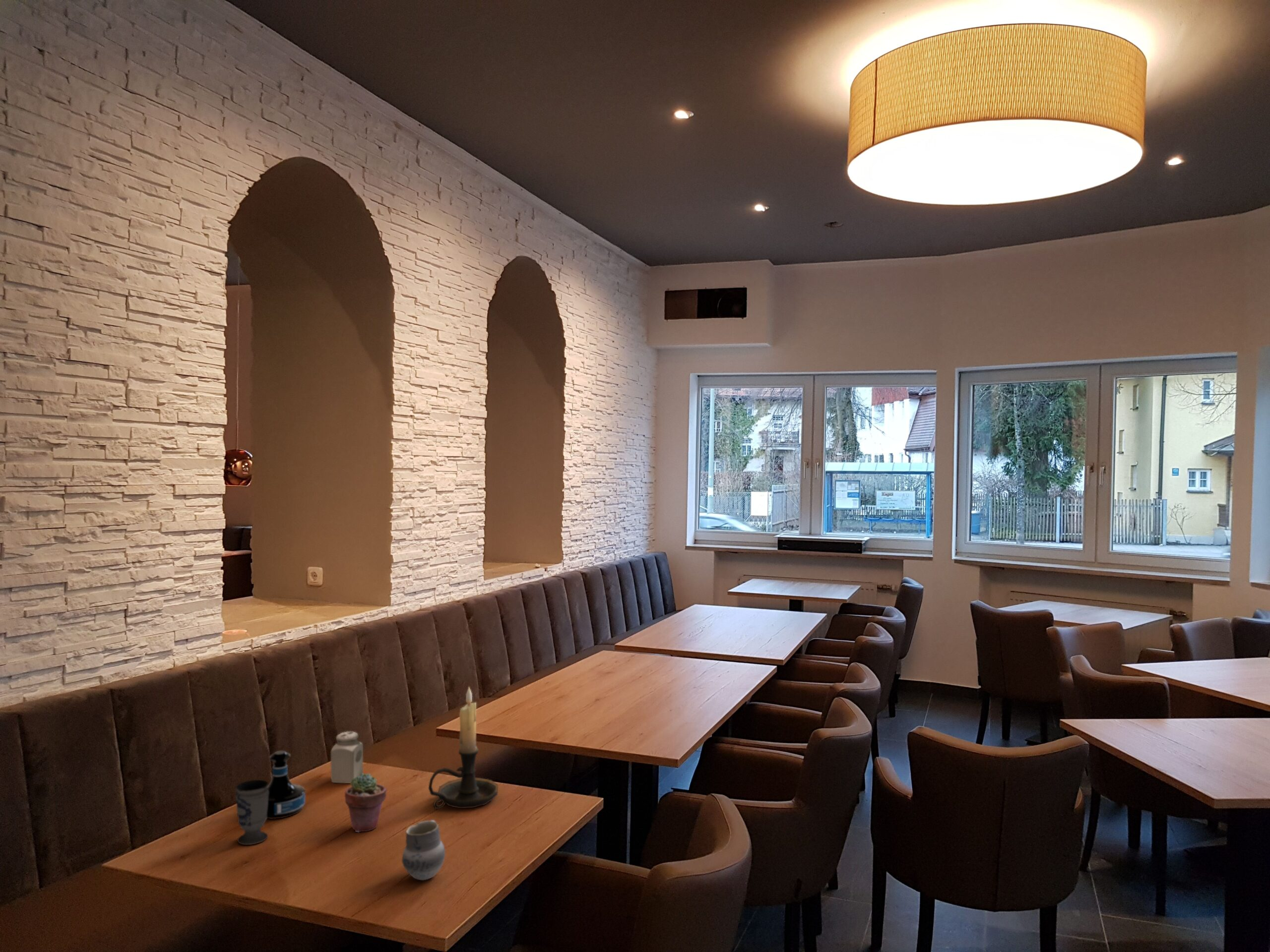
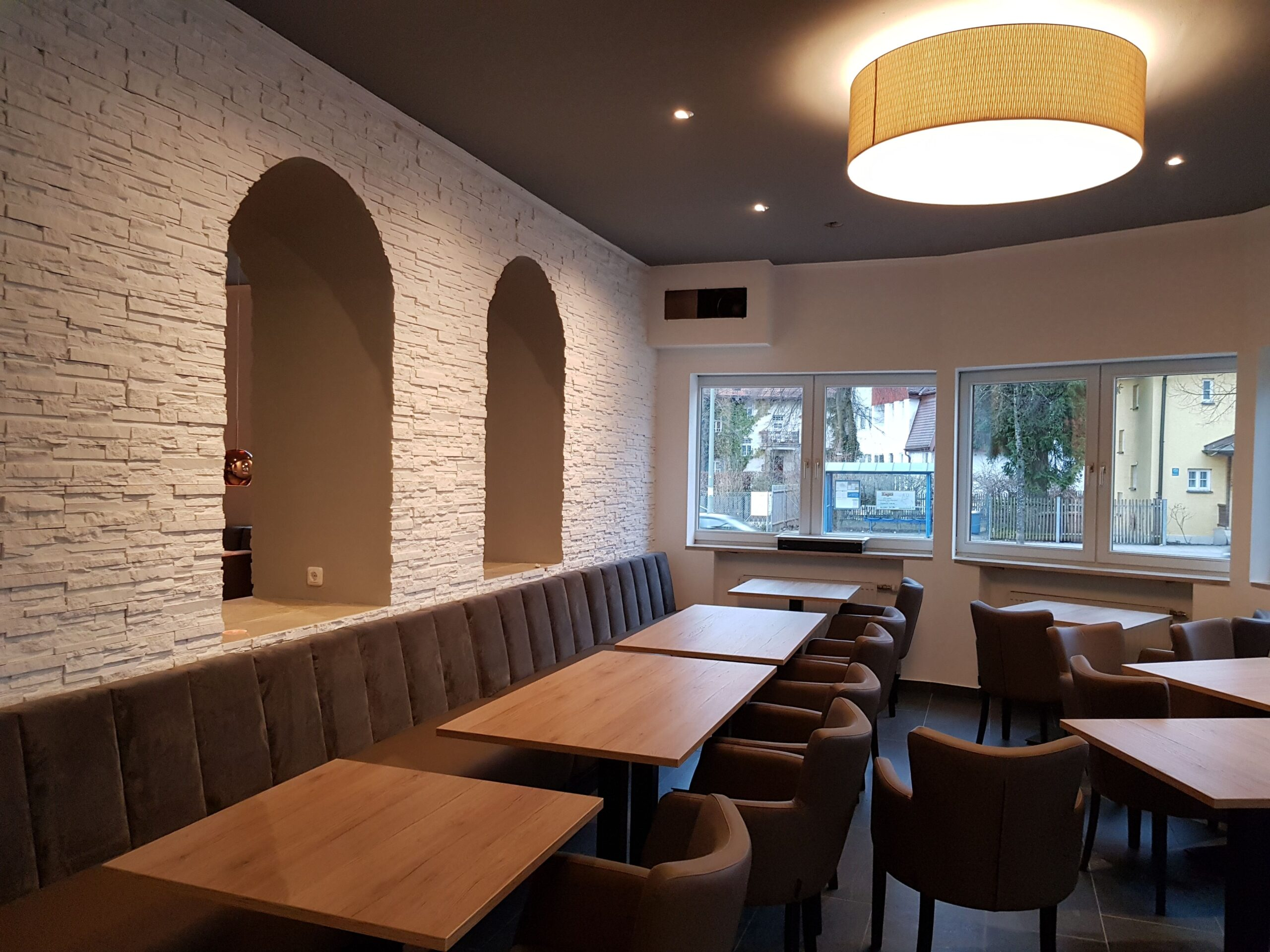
- tequila bottle [266,750,306,820]
- cup [401,820,445,881]
- salt shaker [330,731,364,784]
- candle holder [428,686,499,809]
- potted succulent [344,773,387,833]
- cup [235,779,269,845]
